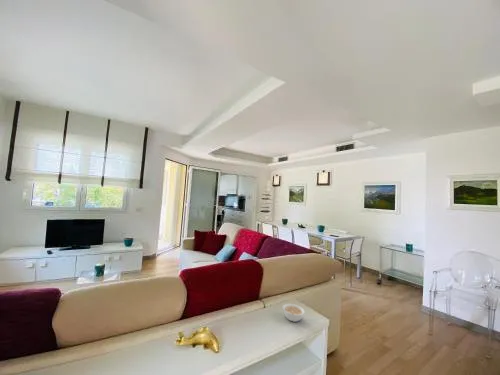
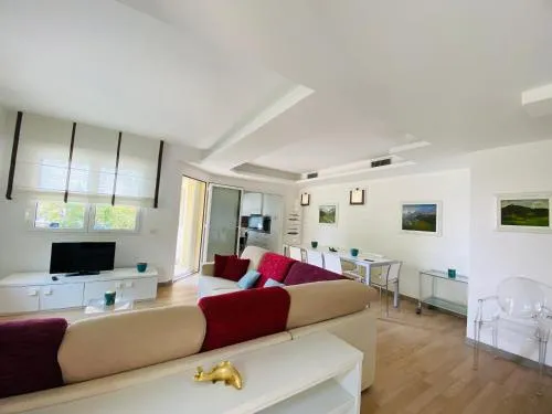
- legume [282,303,306,323]
